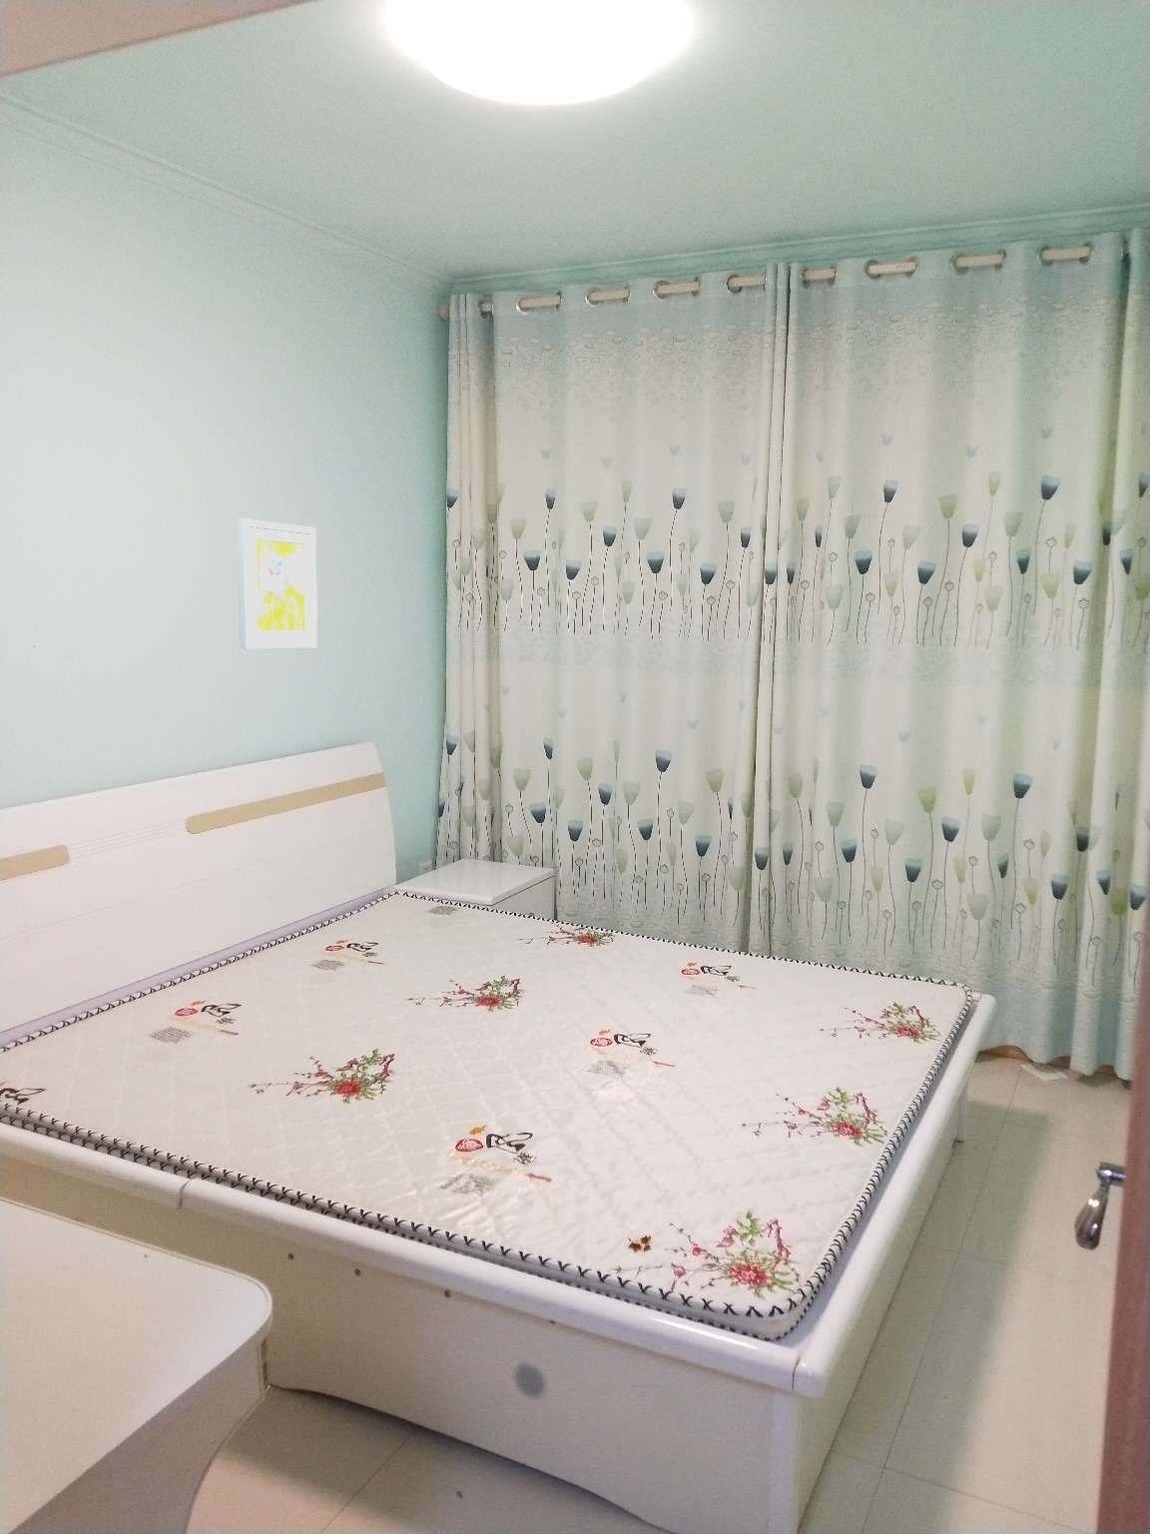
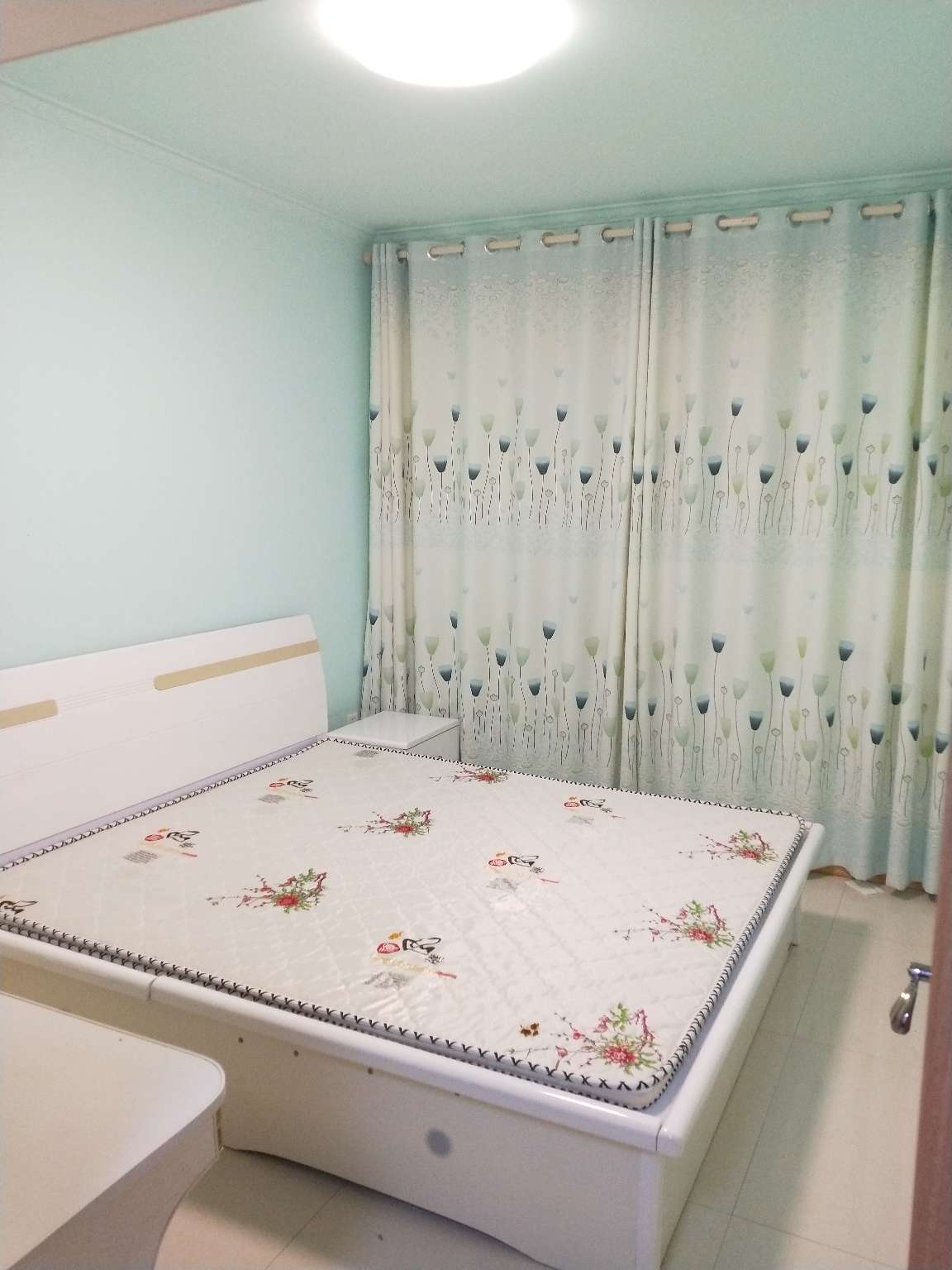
- wall art [236,517,319,649]
